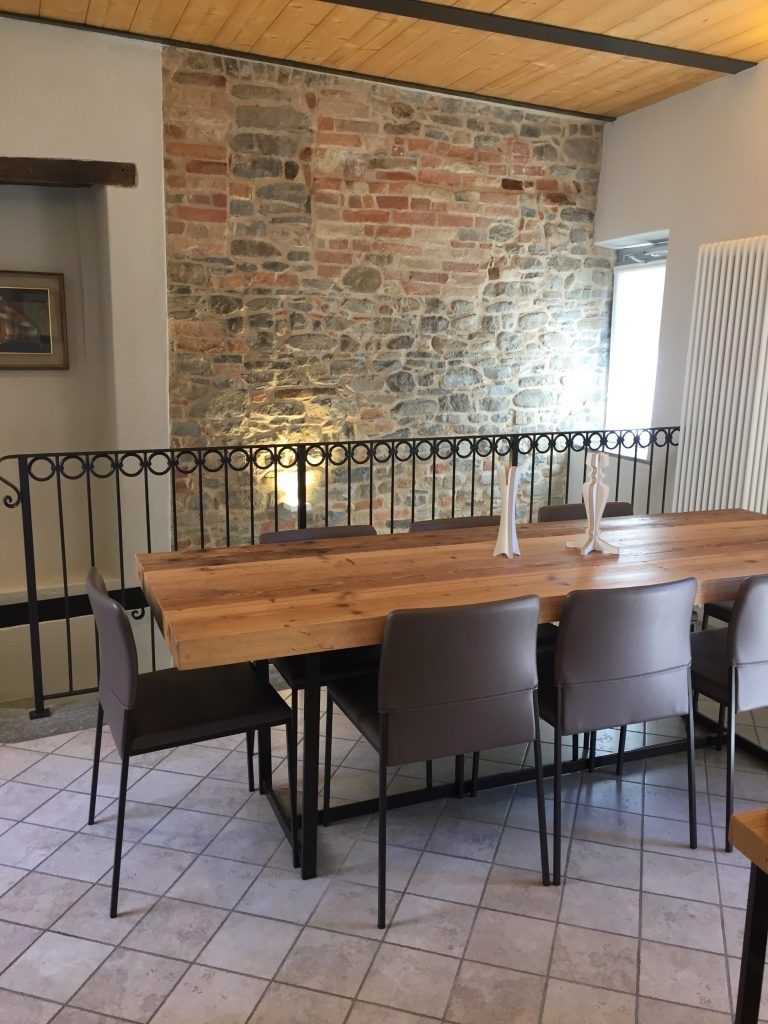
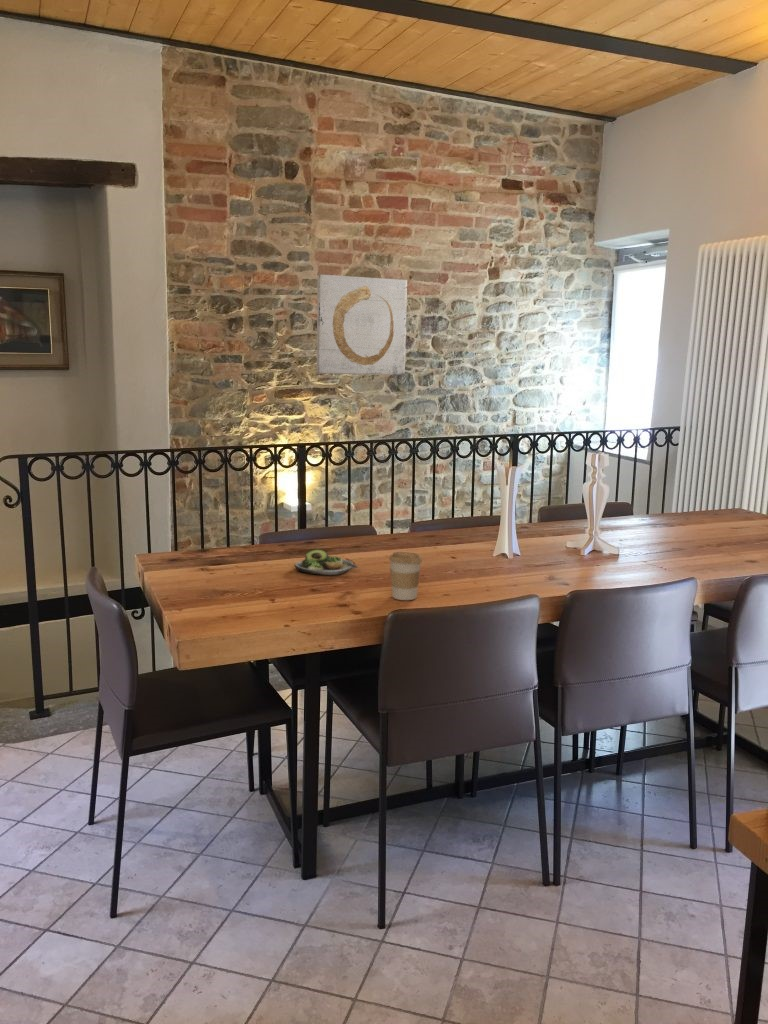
+ salad plate [293,549,359,576]
+ coffee cup [388,551,423,601]
+ wall art [316,274,408,376]
